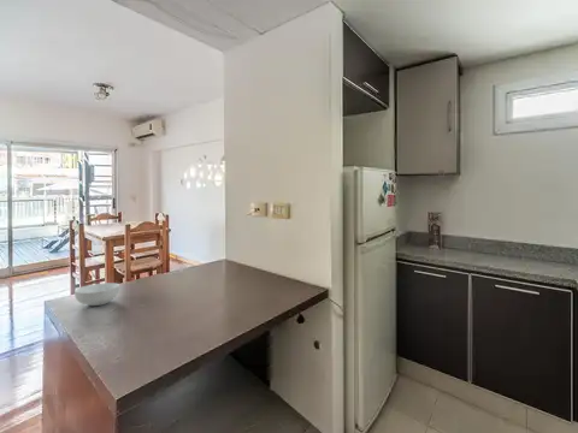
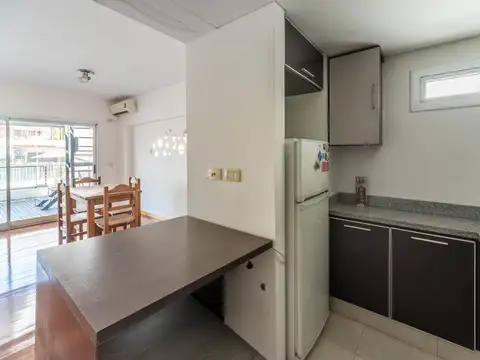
- cereal bowl [73,281,120,307]
